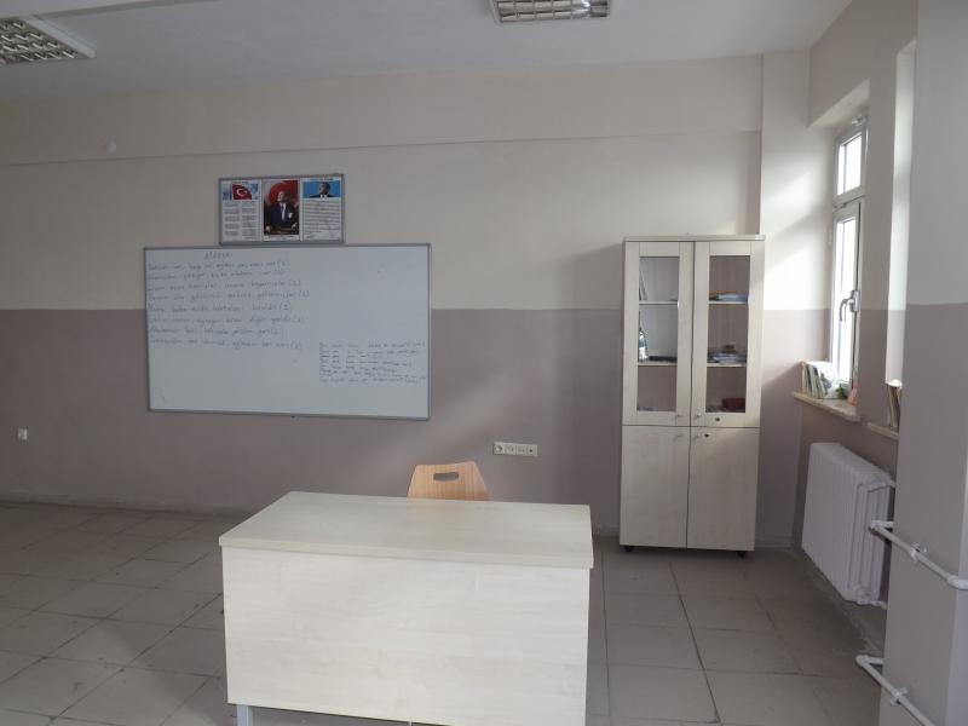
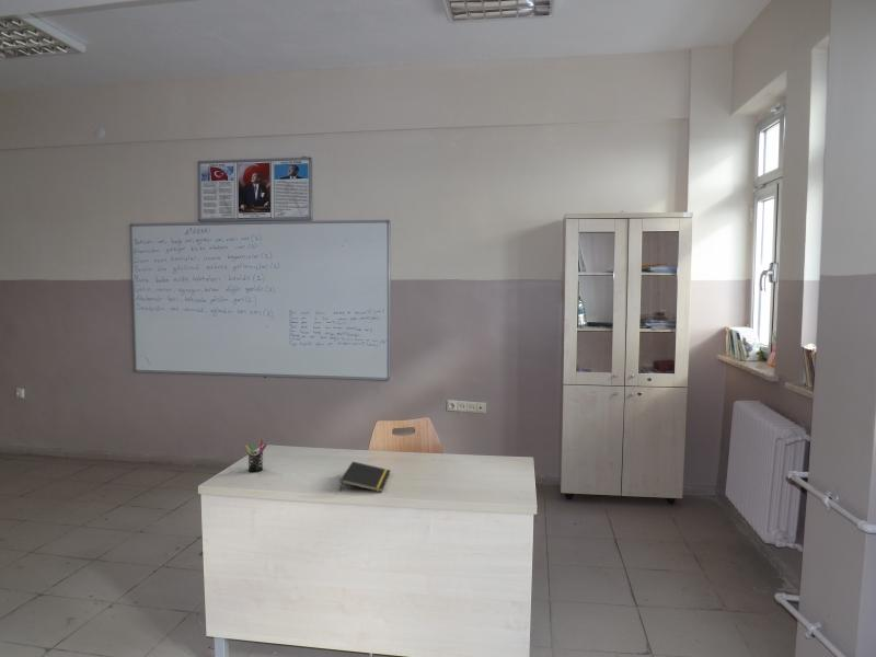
+ notepad [338,461,392,493]
+ pen holder [244,439,268,473]
